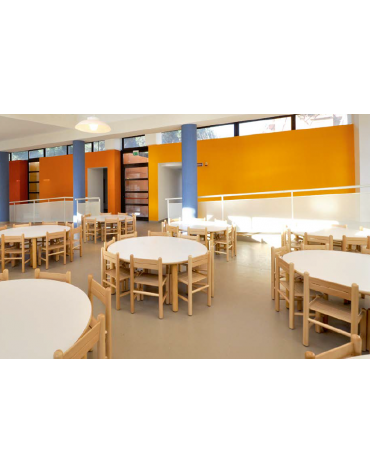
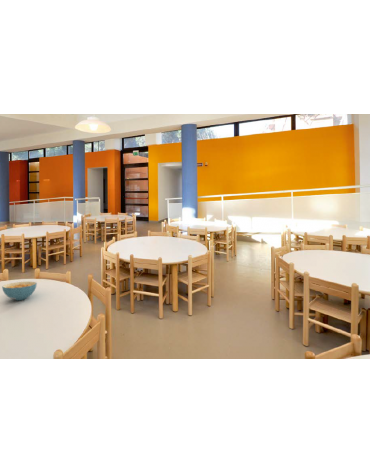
+ cereal bowl [1,281,38,301]
